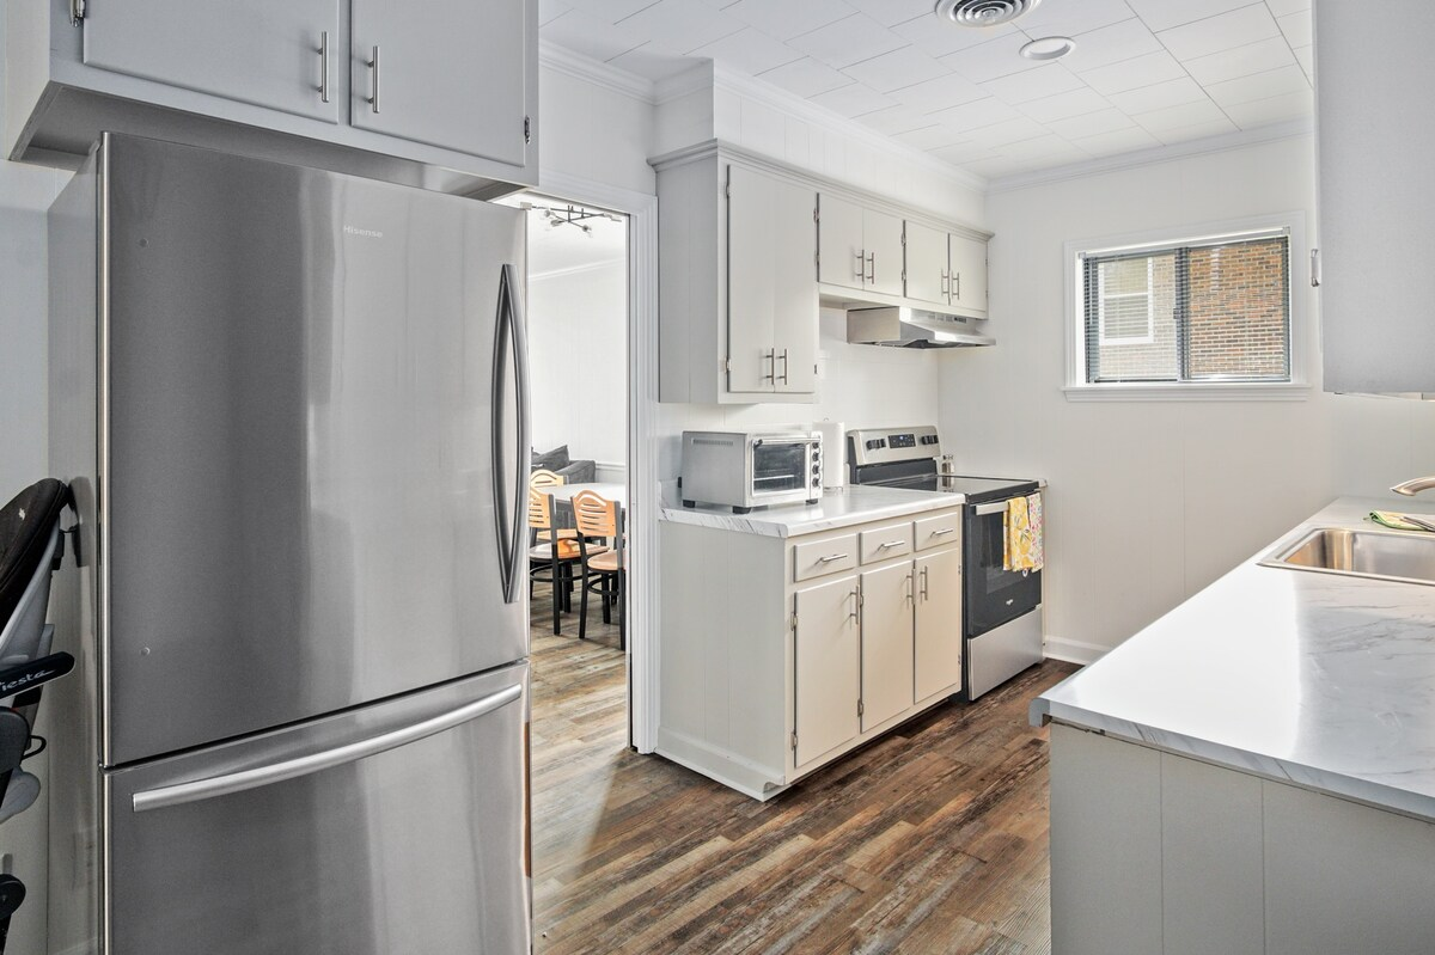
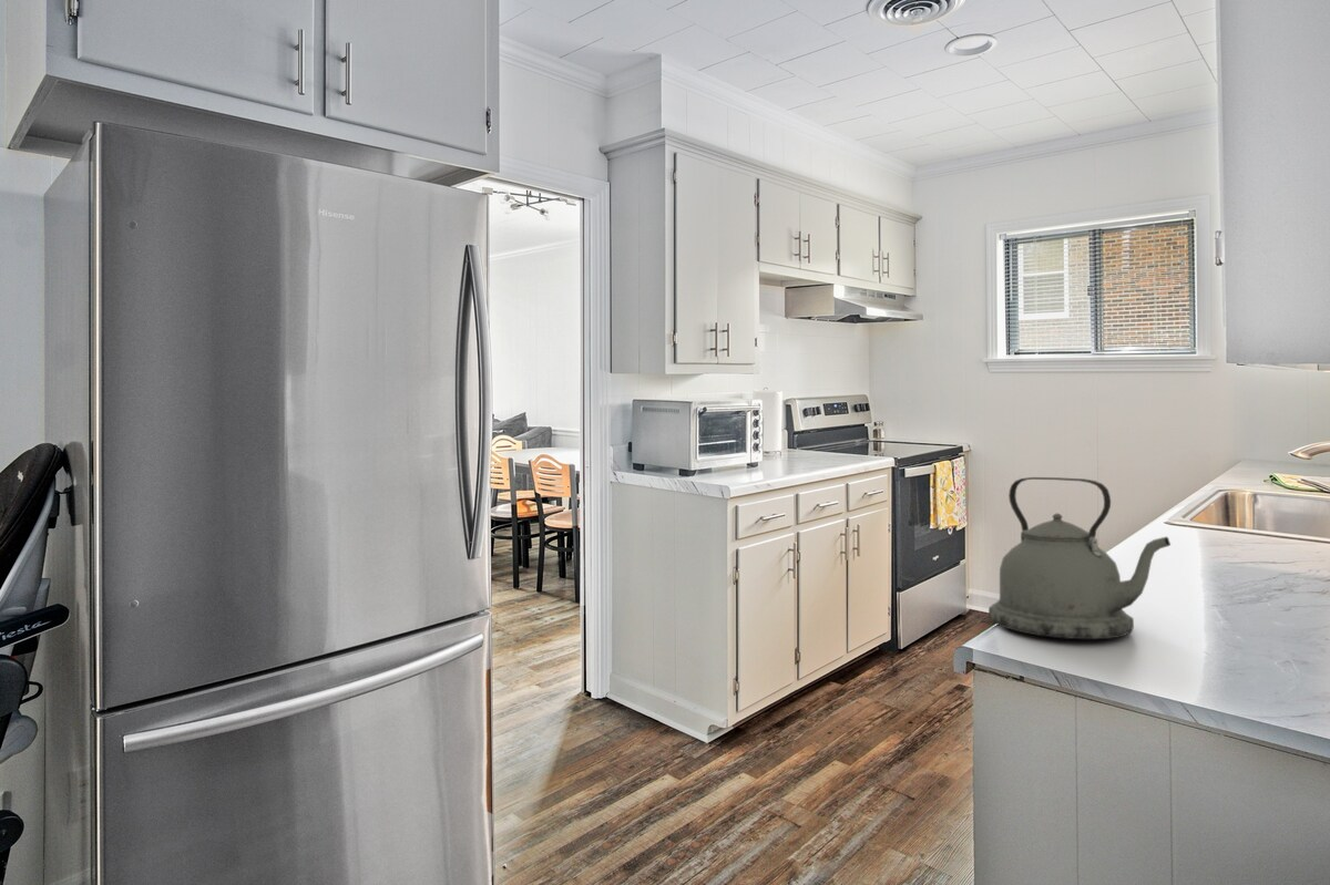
+ kettle [988,476,1172,640]
